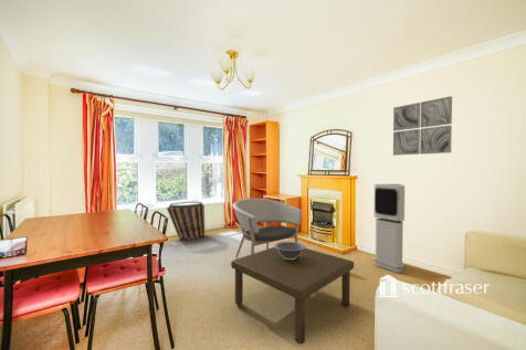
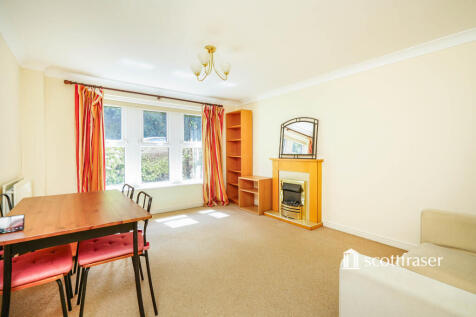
- air purifier [372,183,406,274]
- basket [166,201,206,241]
- decorative bowl [274,241,306,259]
- coffee table [230,246,355,346]
- wall art [392,95,453,157]
- armchair [232,198,303,259]
